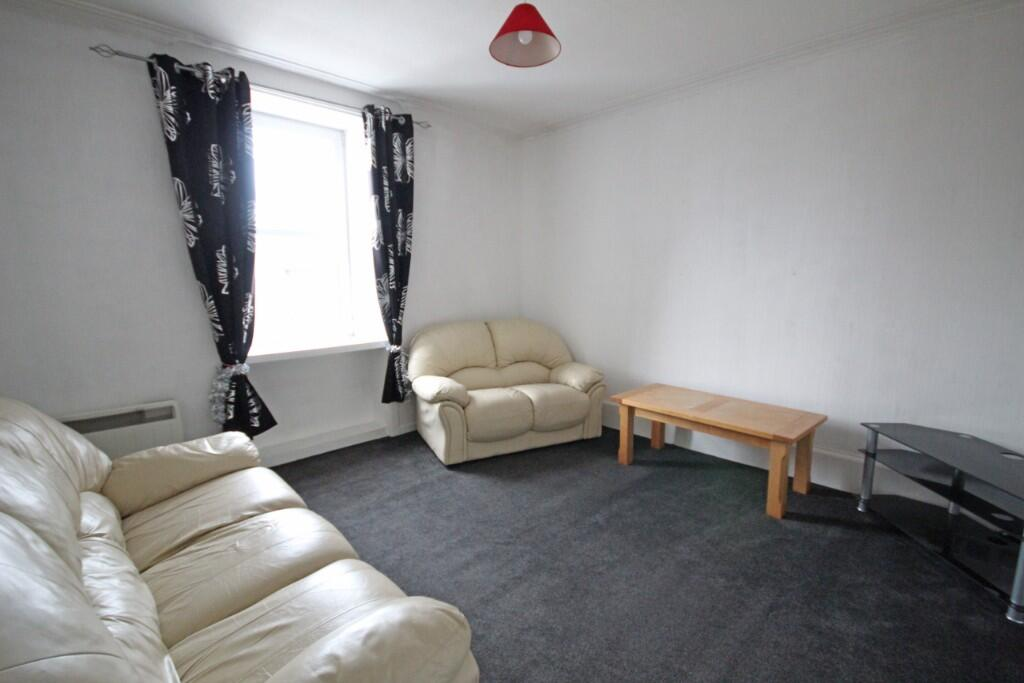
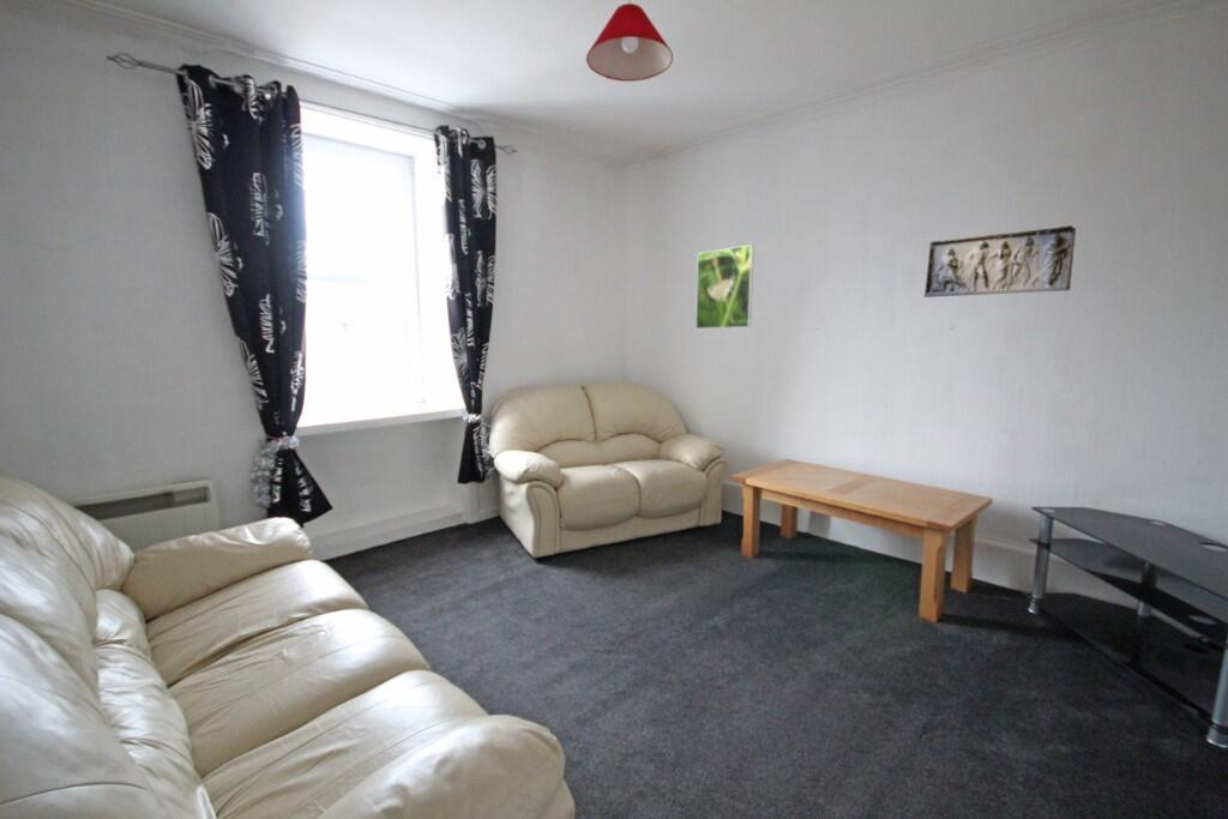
+ relief sculpture [922,224,1077,299]
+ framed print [694,243,756,330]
